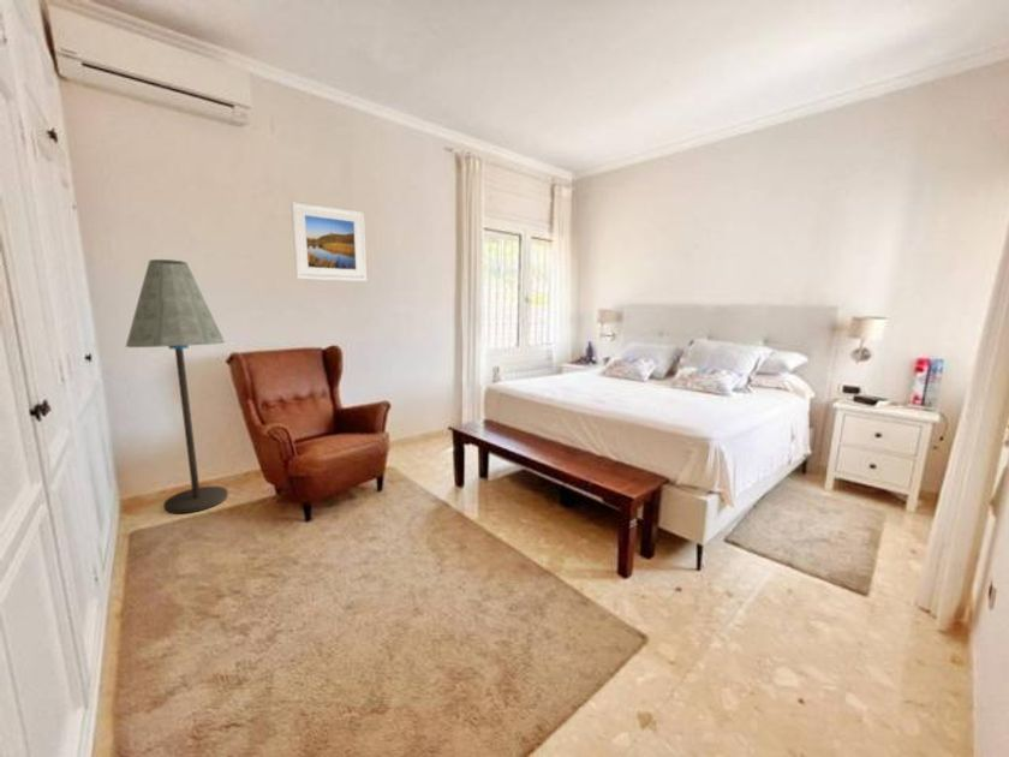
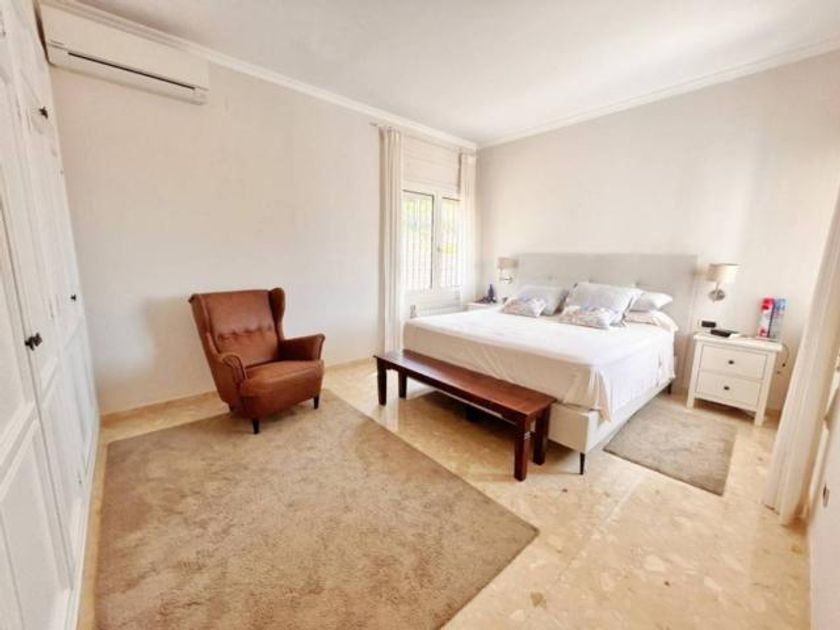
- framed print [289,201,368,282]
- floor lamp [125,258,229,514]
